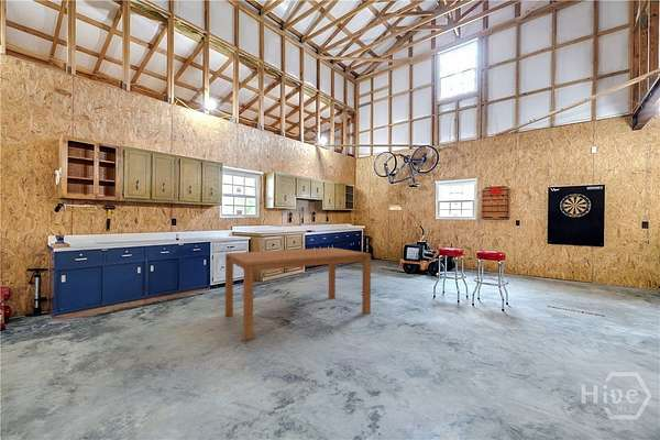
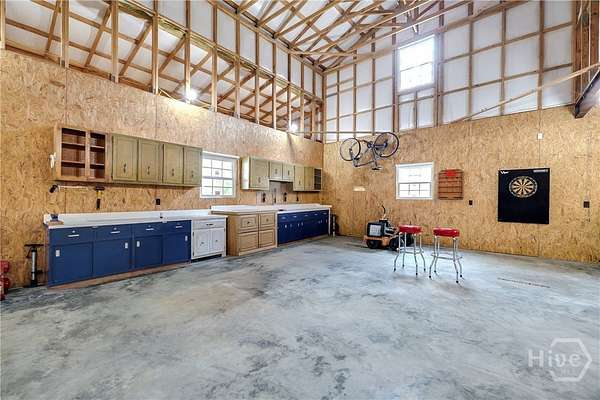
- dining table [224,246,372,341]
